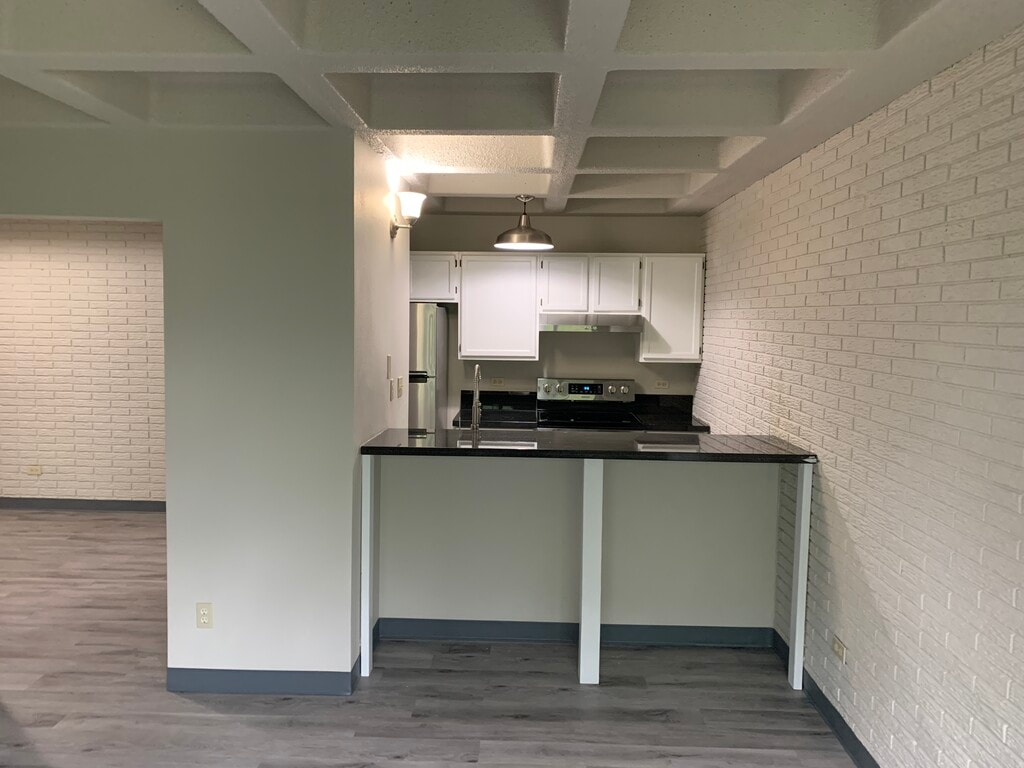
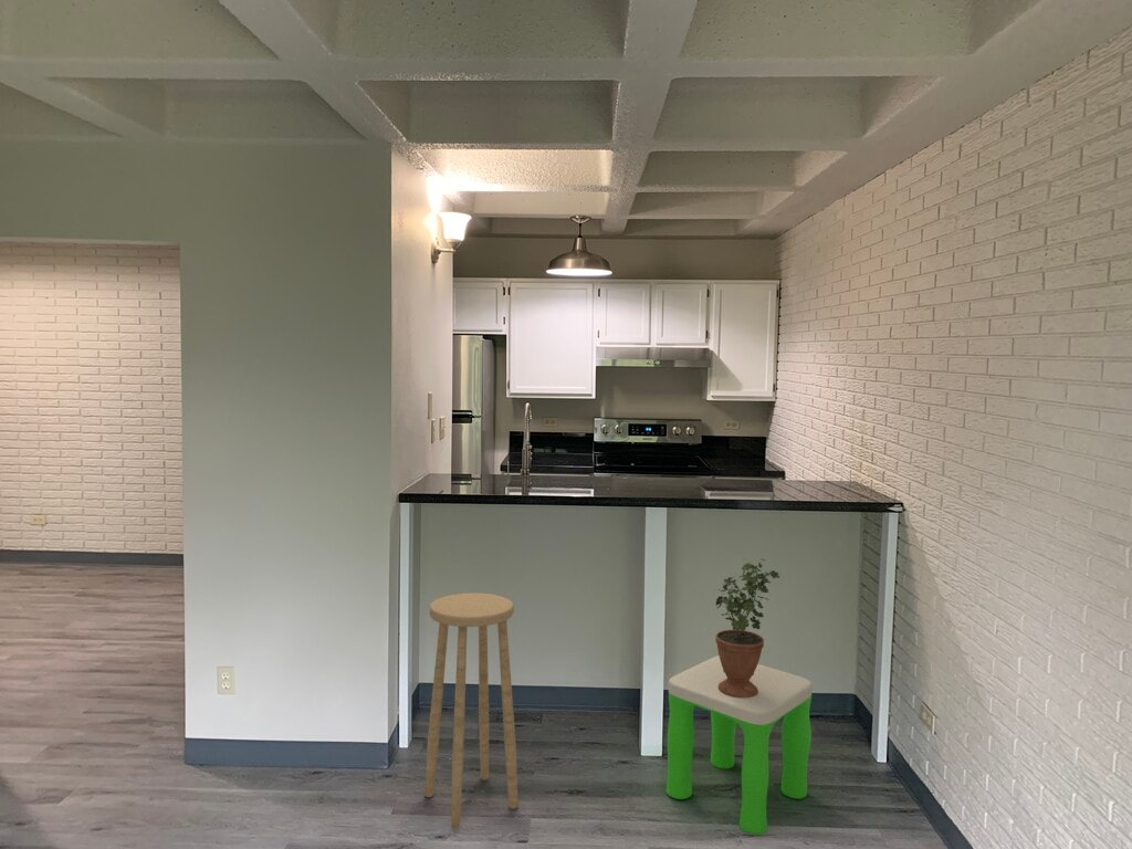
+ stool [665,654,813,836]
+ stool [423,591,518,830]
+ potted plant [714,557,780,698]
